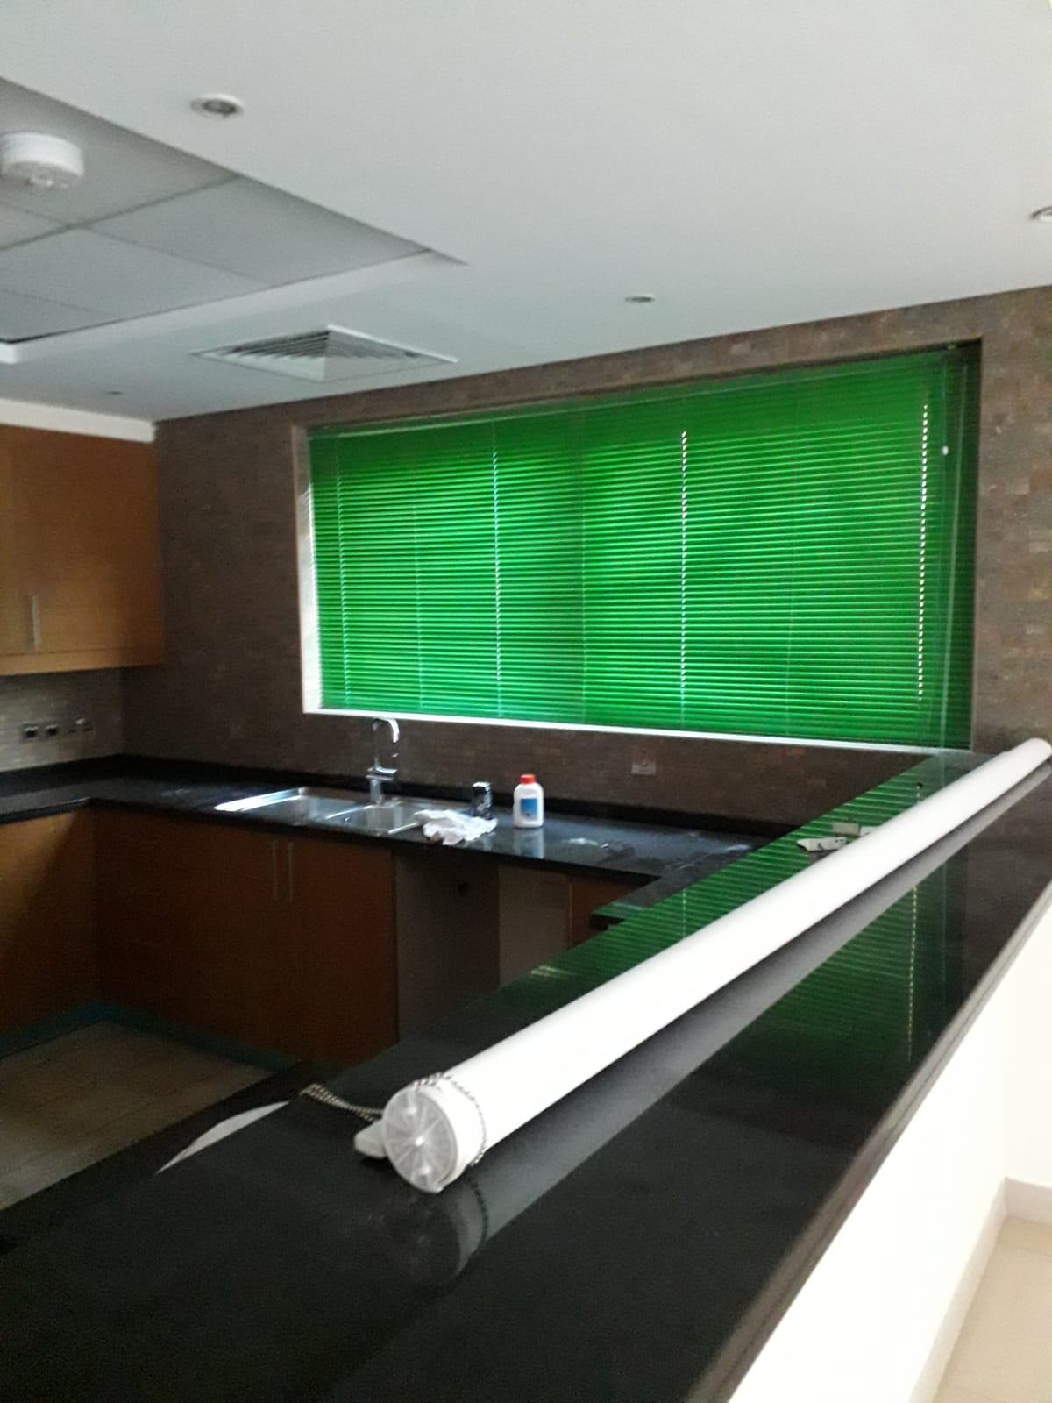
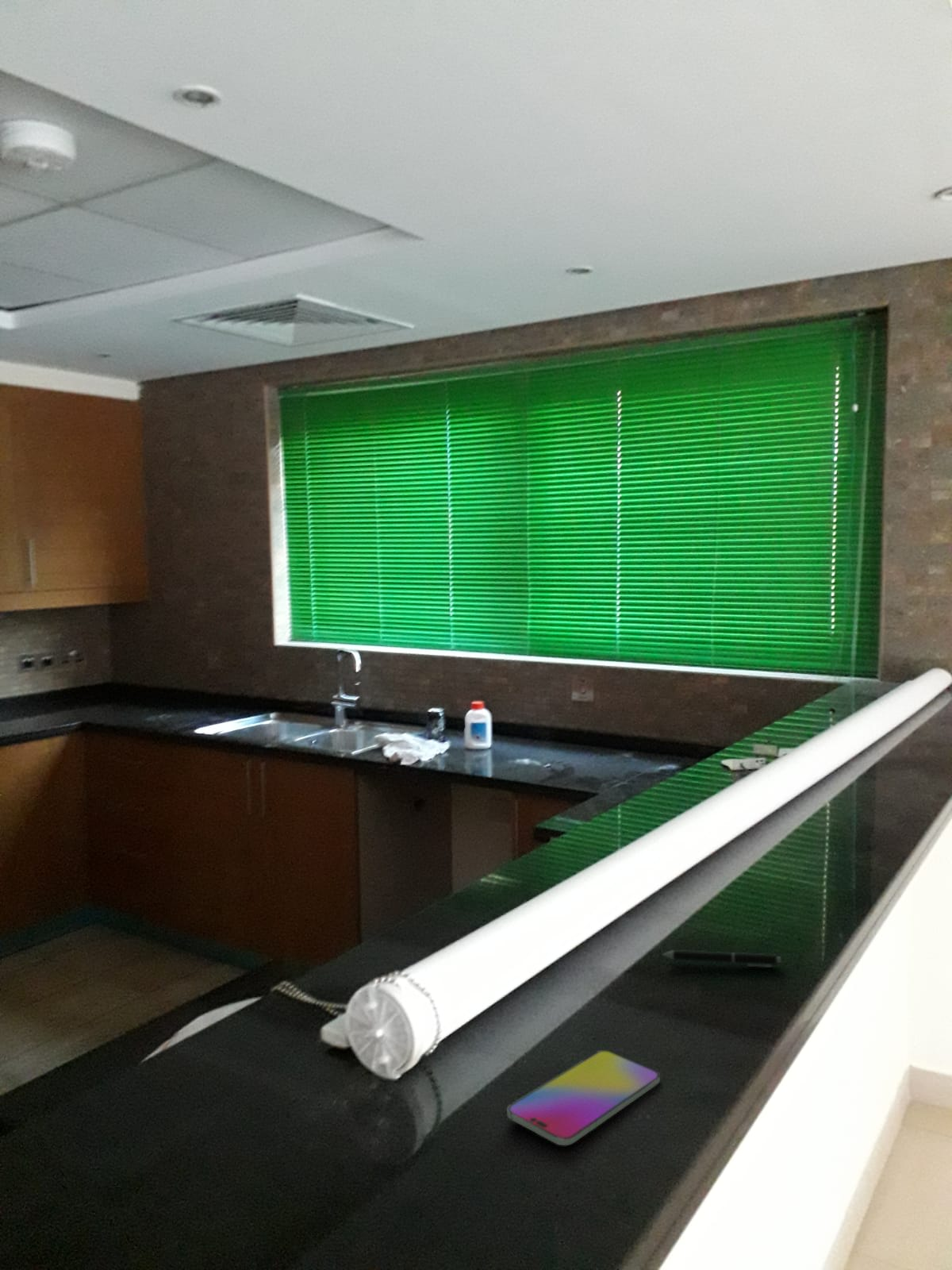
+ smartphone [506,1049,661,1146]
+ pen [661,949,781,968]
